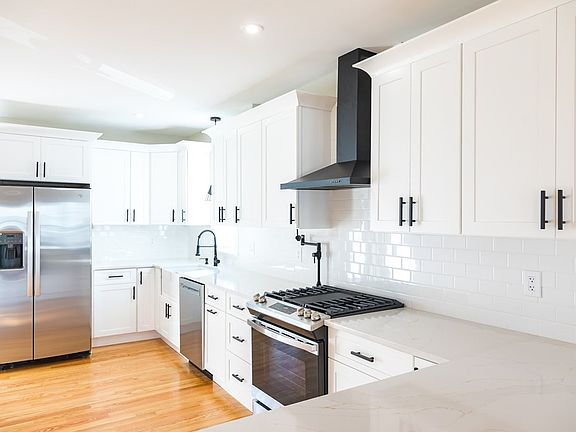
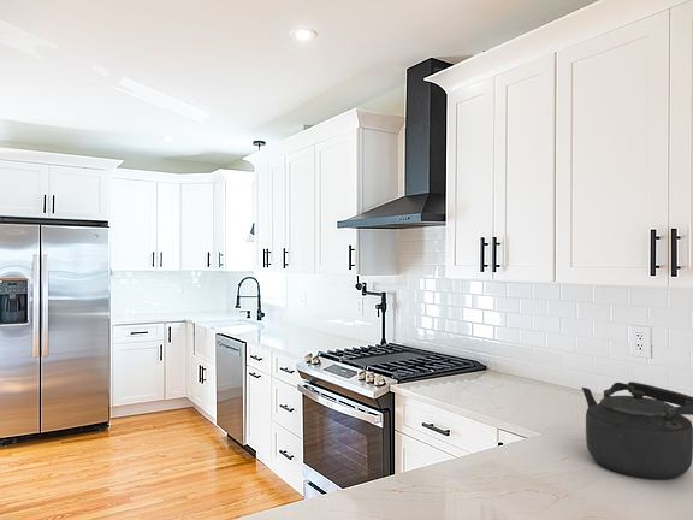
+ kettle [580,380,693,480]
